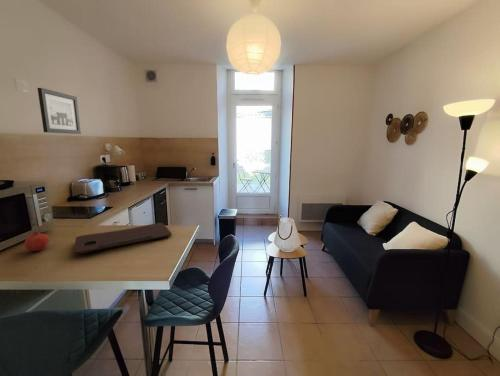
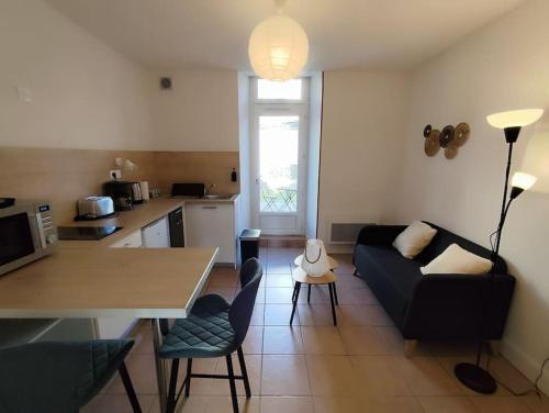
- fruit [23,230,50,252]
- cutting board [73,222,172,255]
- wall art [37,87,82,135]
